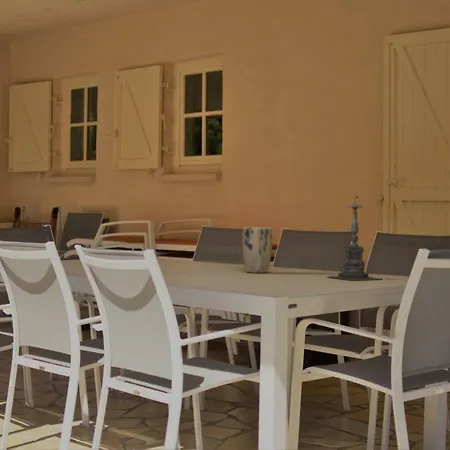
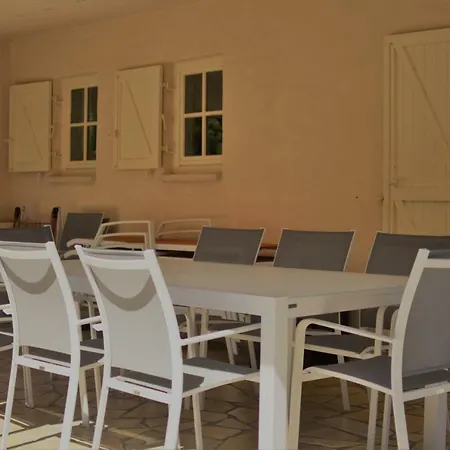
- candle holder [325,192,382,282]
- plant pot [241,226,273,274]
